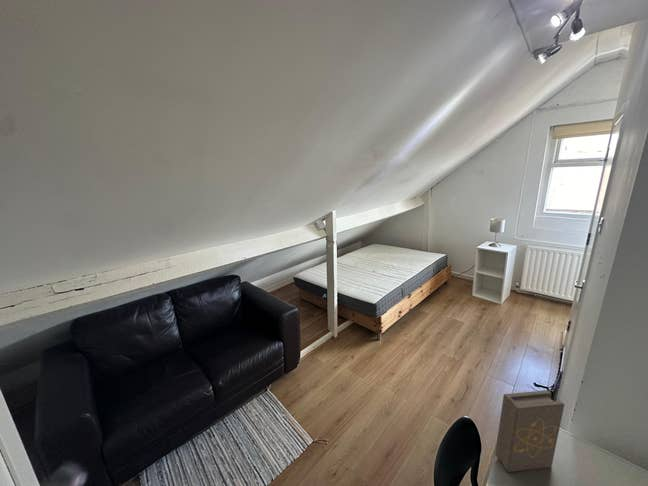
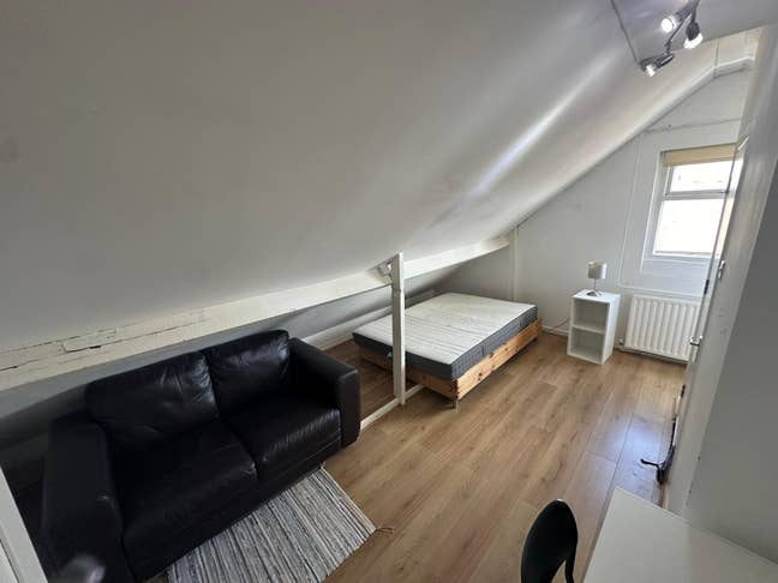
- book [494,389,565,473]
